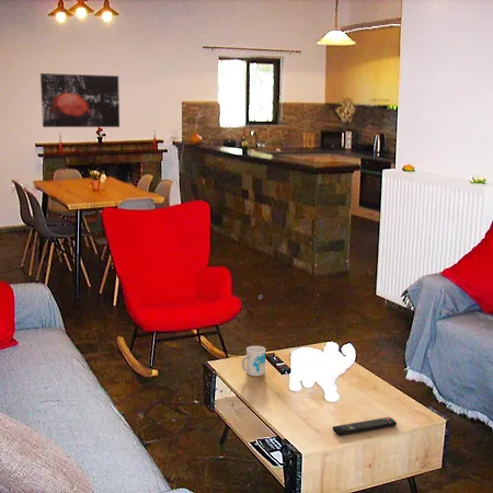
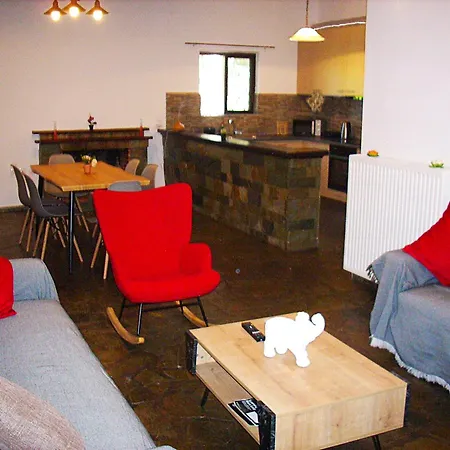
- remote control [332,416,398,436]
- wall art [39,72,121,128]
- mug [241,345,266,377]
